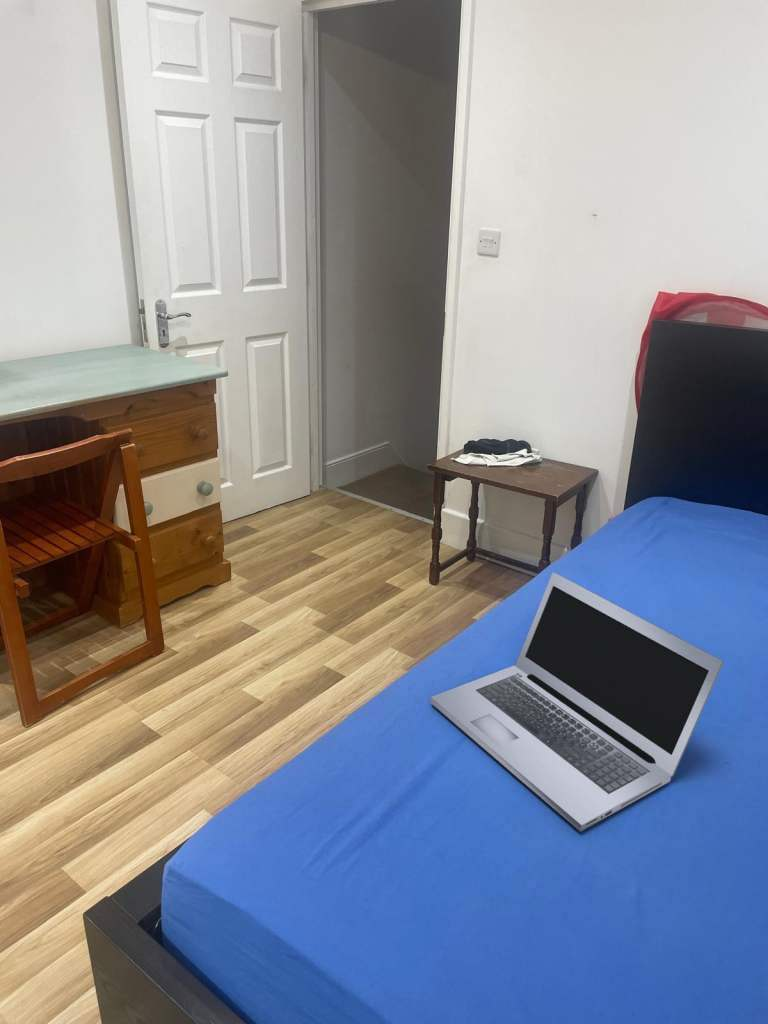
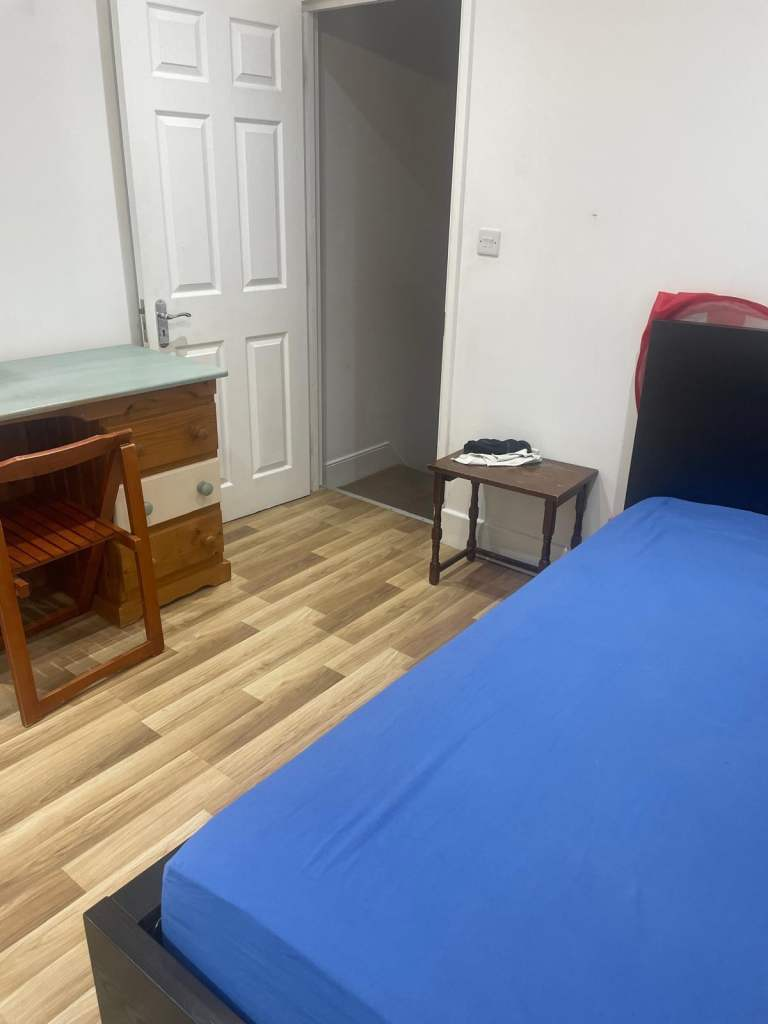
- laptop [430,571,725,833]
